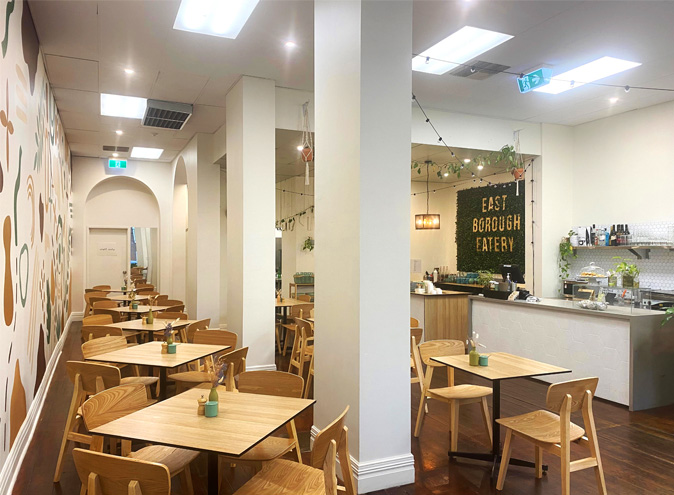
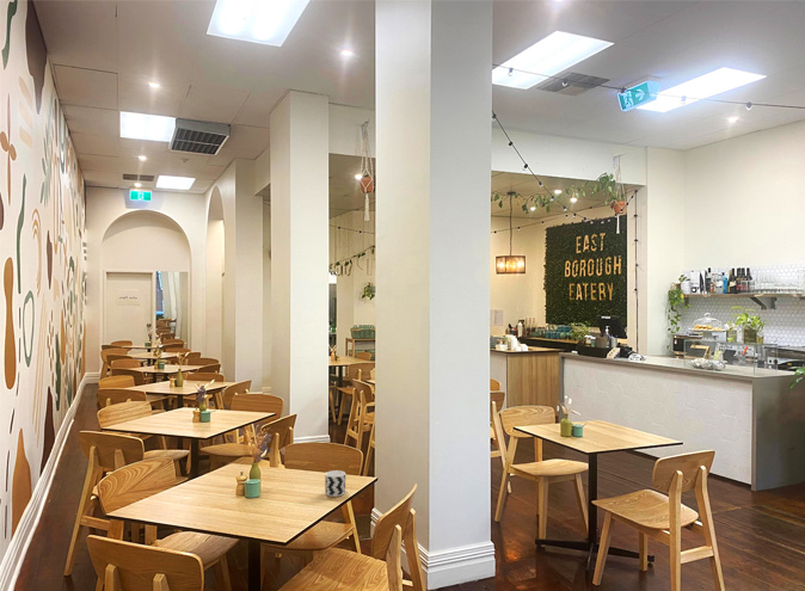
+ cup [324,469,348,498]
